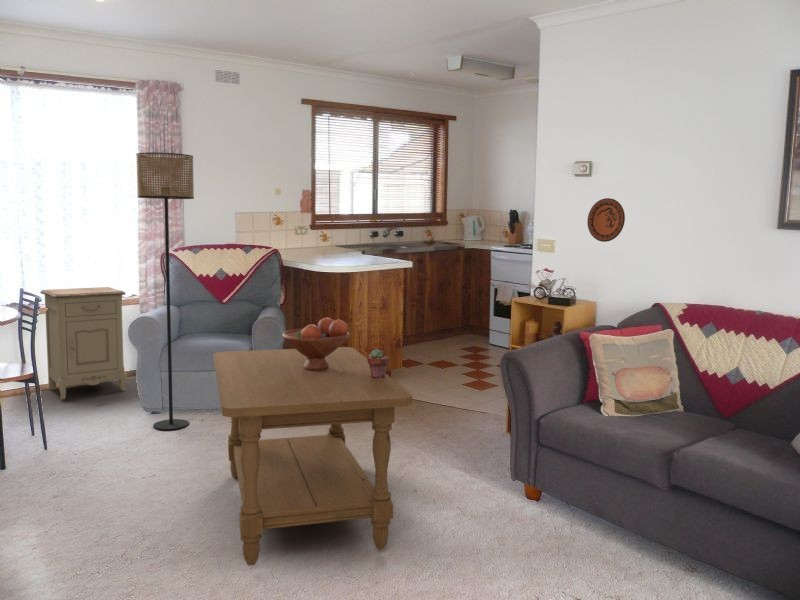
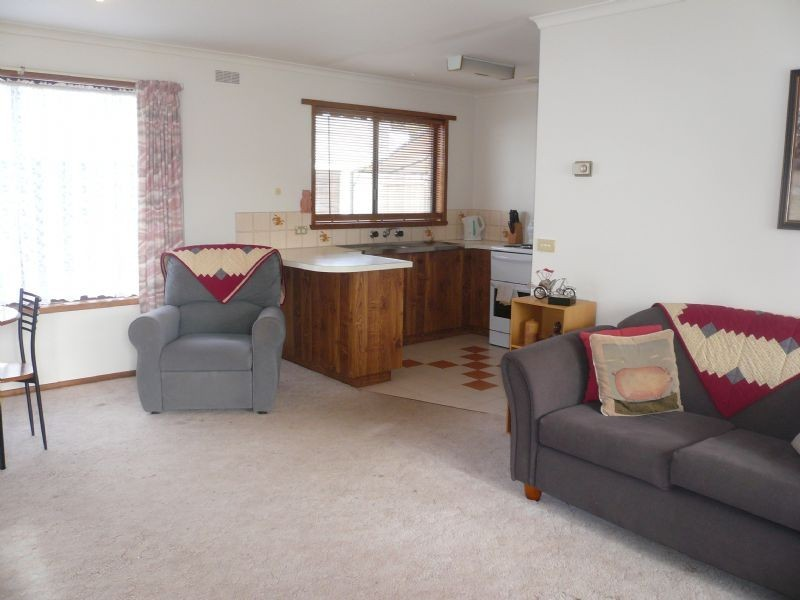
- fruit bowl [281,317,351,370]
- potted succulent [367,348,390,378]
- nightstand [39,286,128,400]
- decorative plate [586,197,626,243]
- floor lamp [135,151,195,431]
- coffee table [213,346,413,567]
